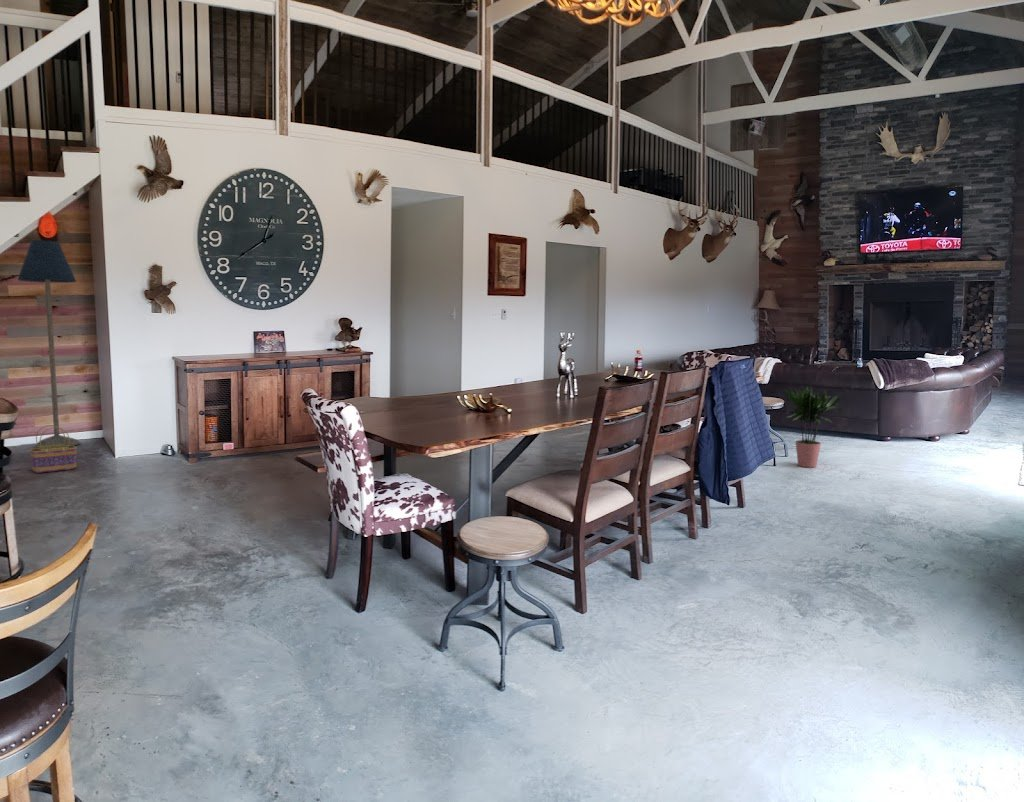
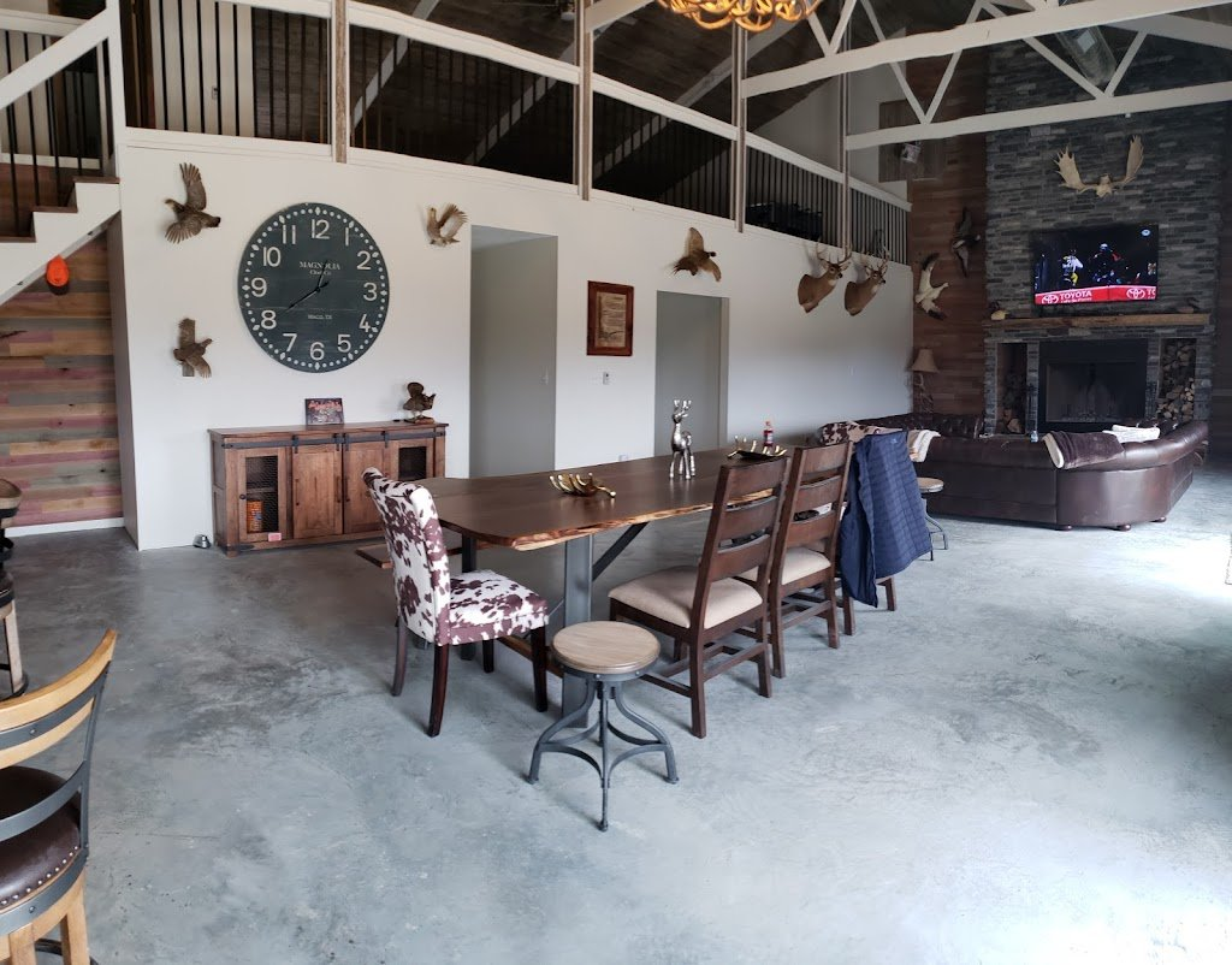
- floor lamp [17,239,82,448]
- basket [29,424,78,474]
- potted plant [784,386,843,468]
